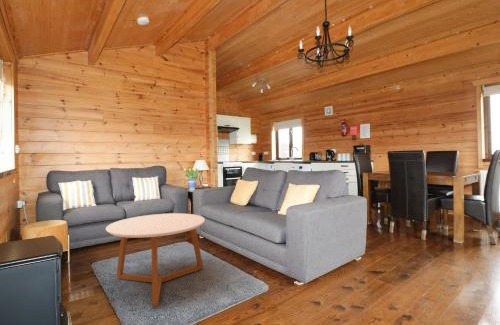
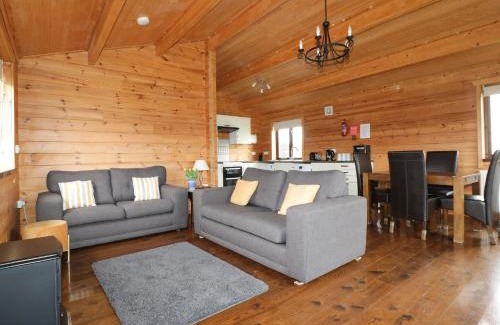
- coffee table [105,212,206,308]
